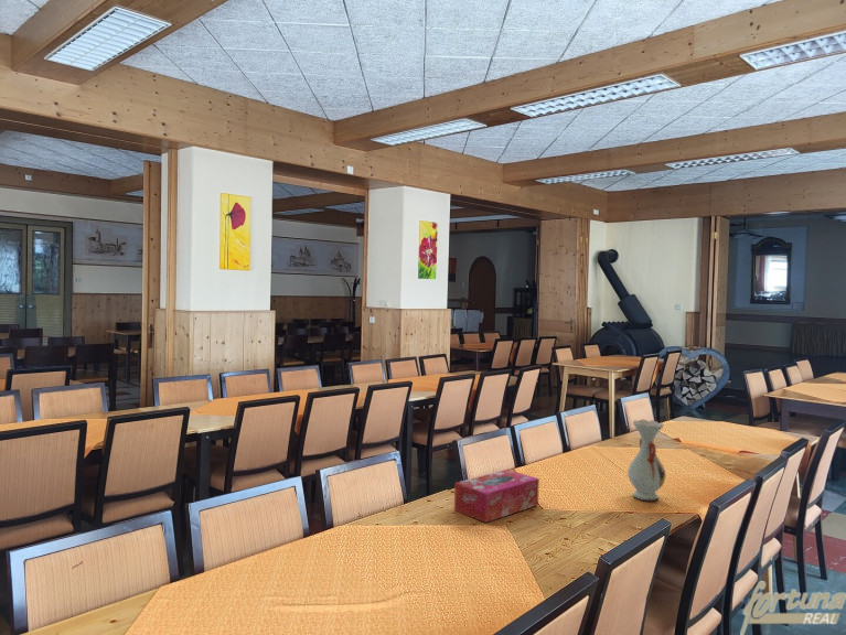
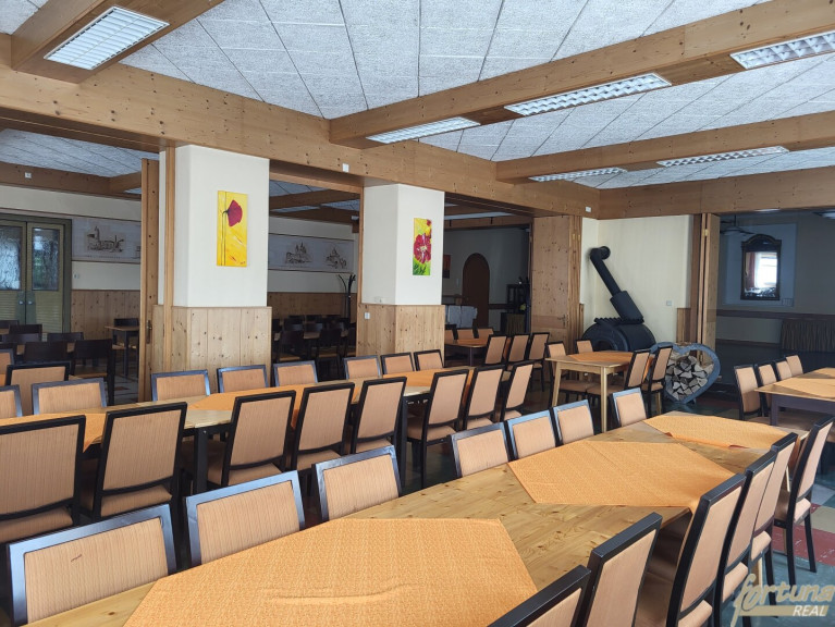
- tissue box [453,469,540,524]
- vase [627,419,666,502]
